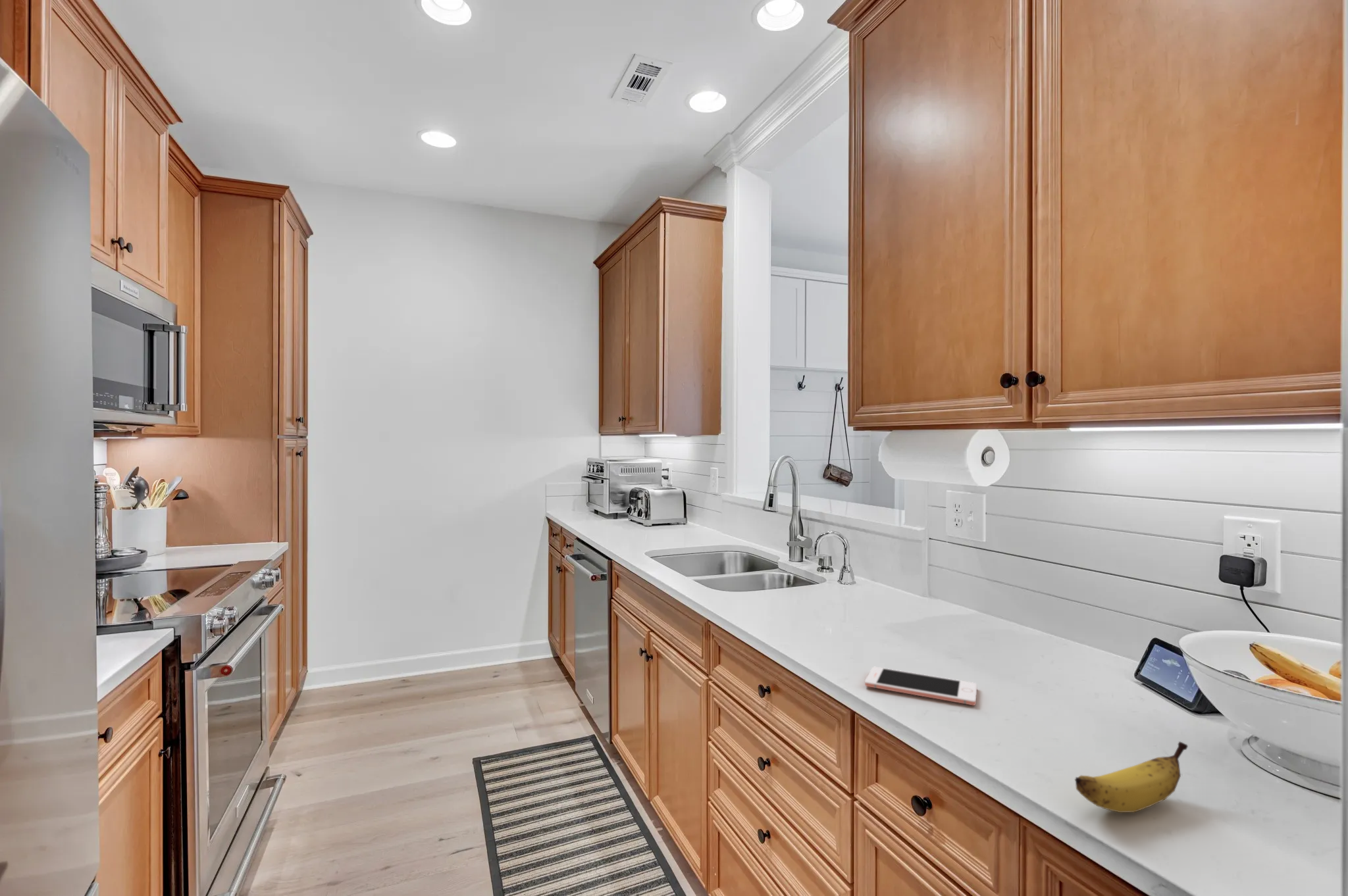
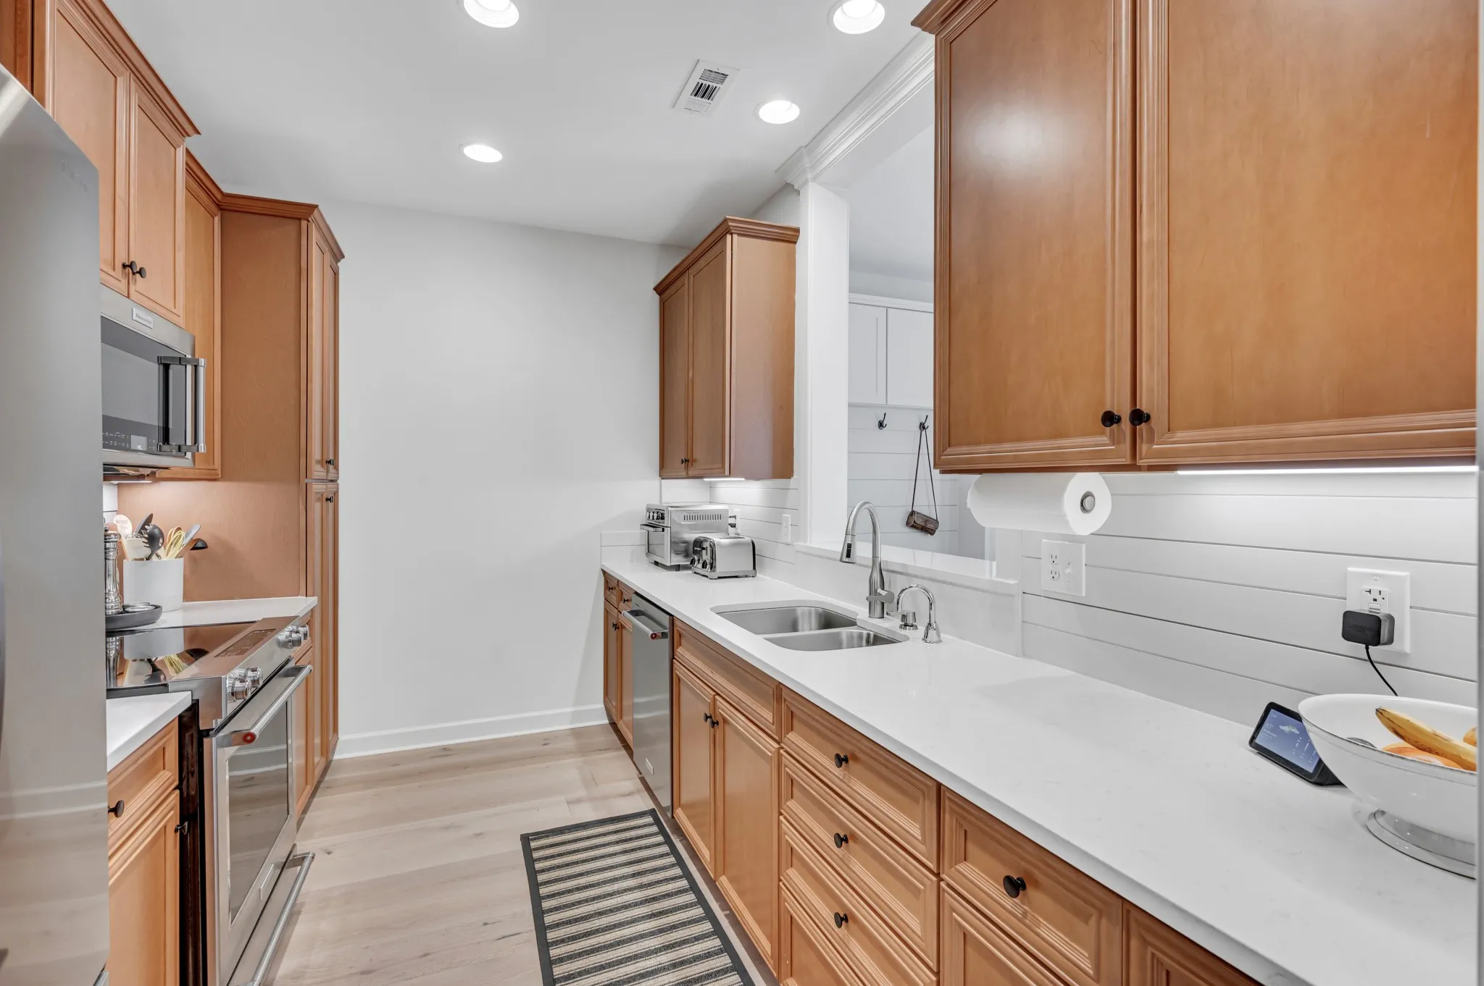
- cell phone [864,666,977,706]
- banana [1074,741,1189,813]
